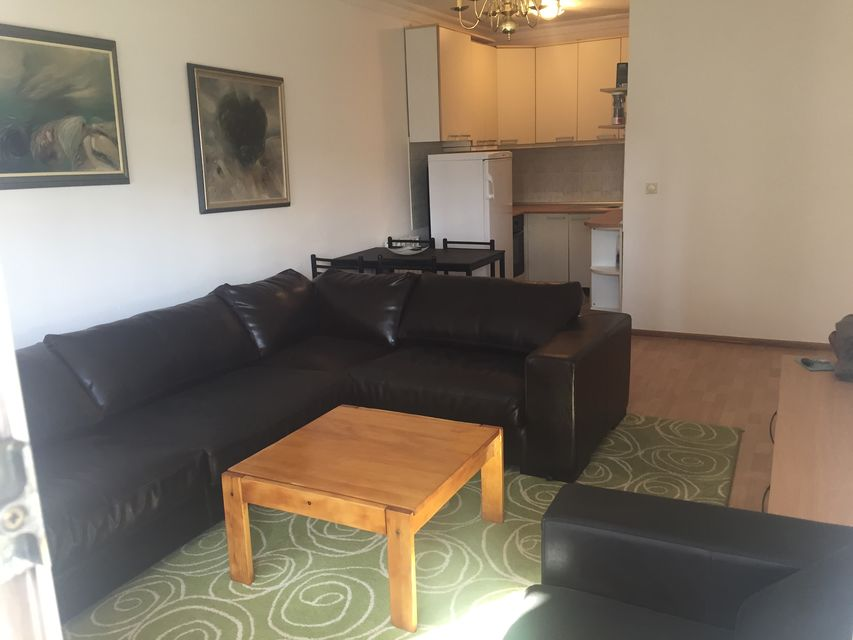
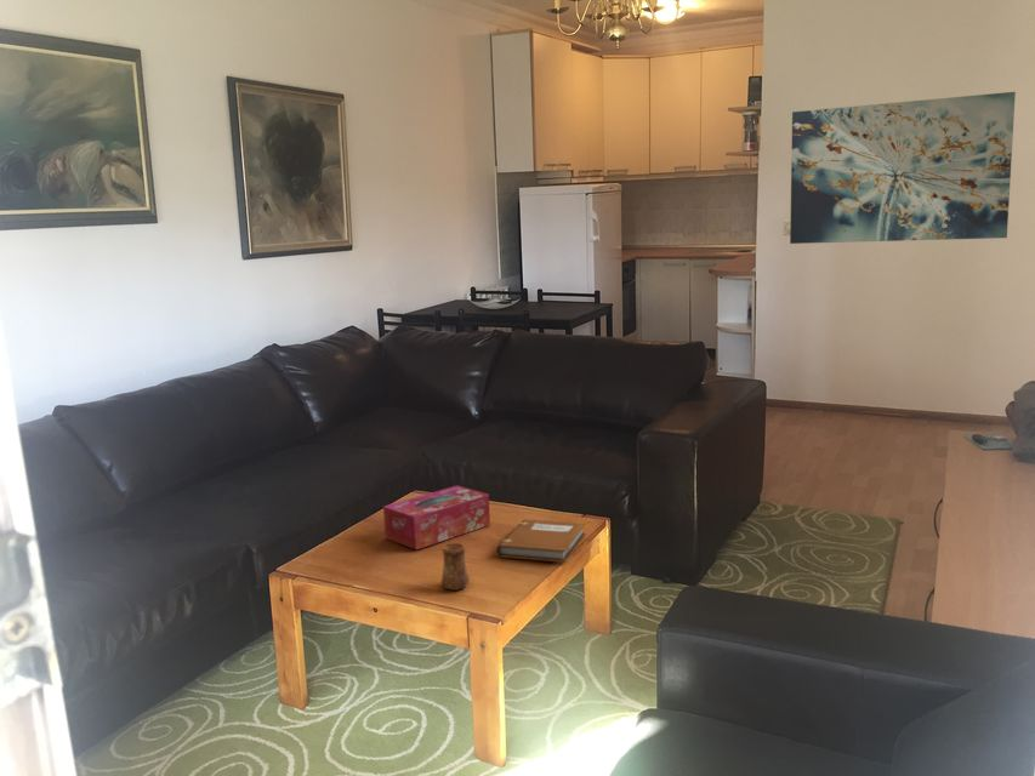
+ wall art [789,91,1017,245]
+ cup [440,542,471,592]
+ notebook [495,518,587,564]
+ tissue box [382,485,491,550]
